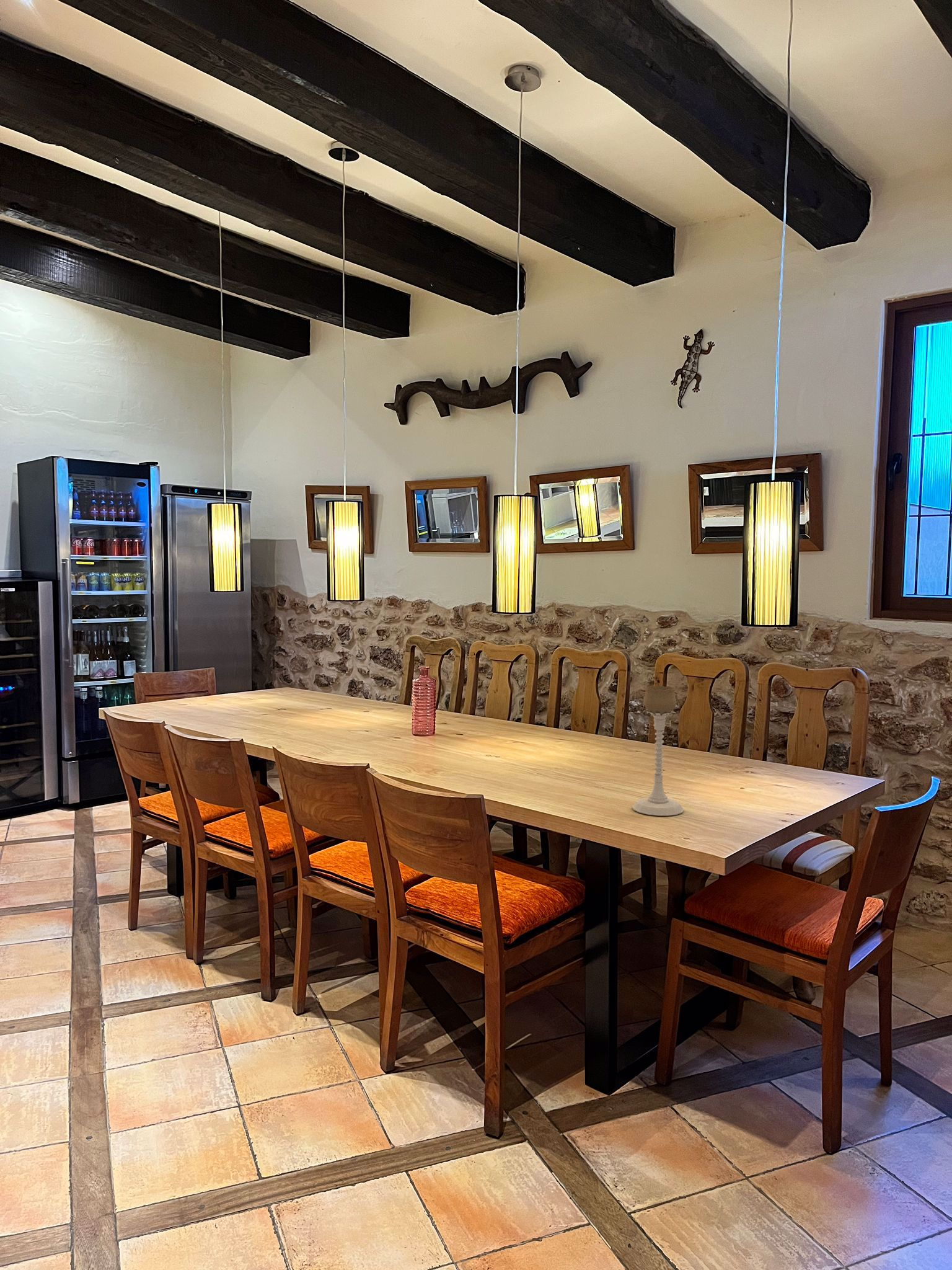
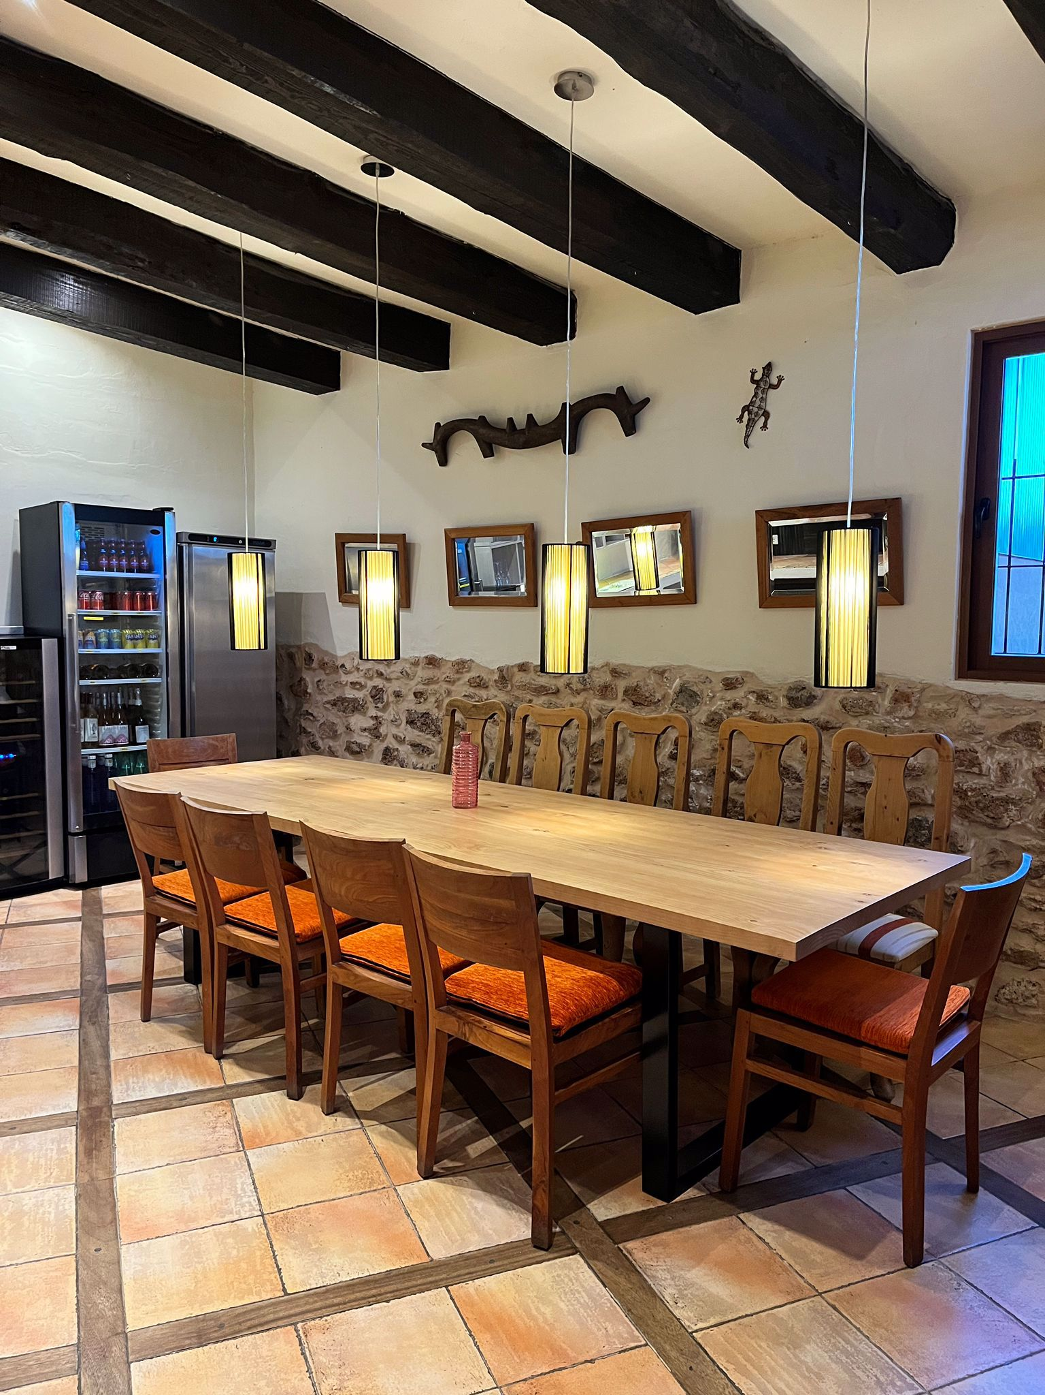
- candle holder [632,685,685,817]
